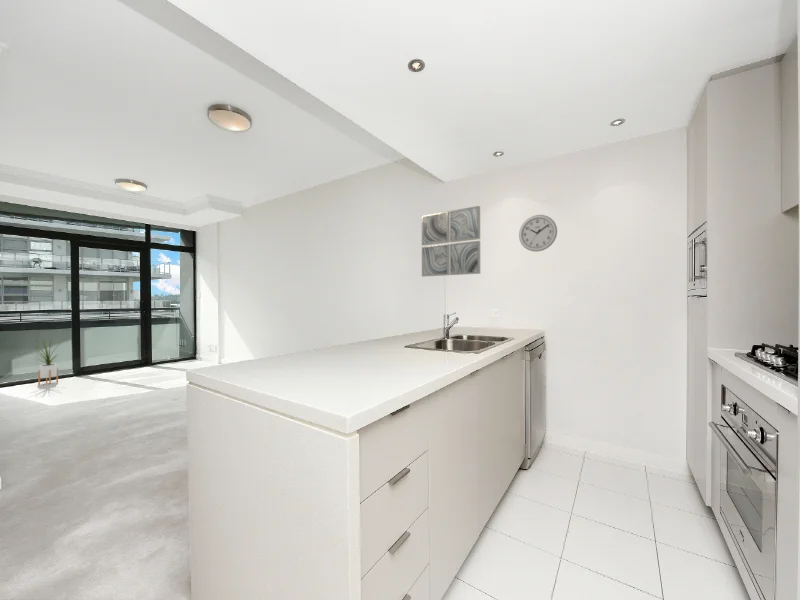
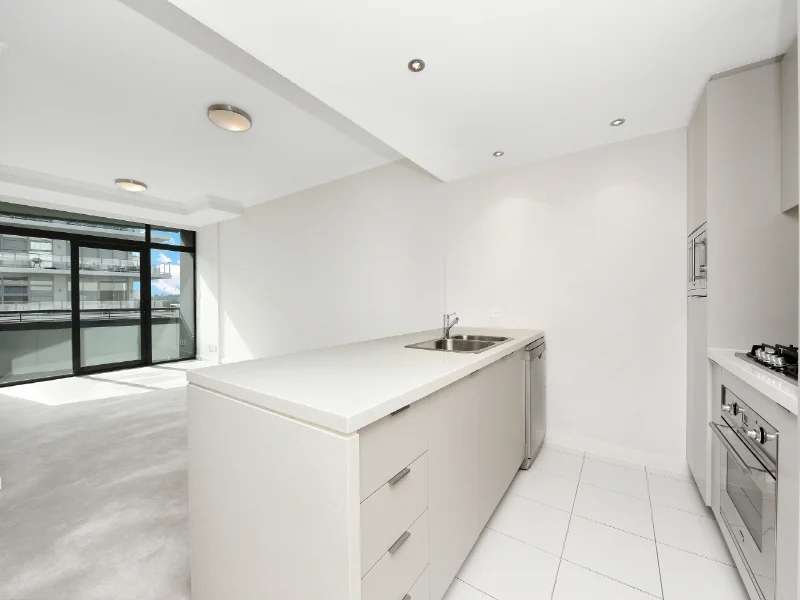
- wall clock [518,214,558,253]
- house plant [30,336,64,385]
- wall art [421,205,481,278]
